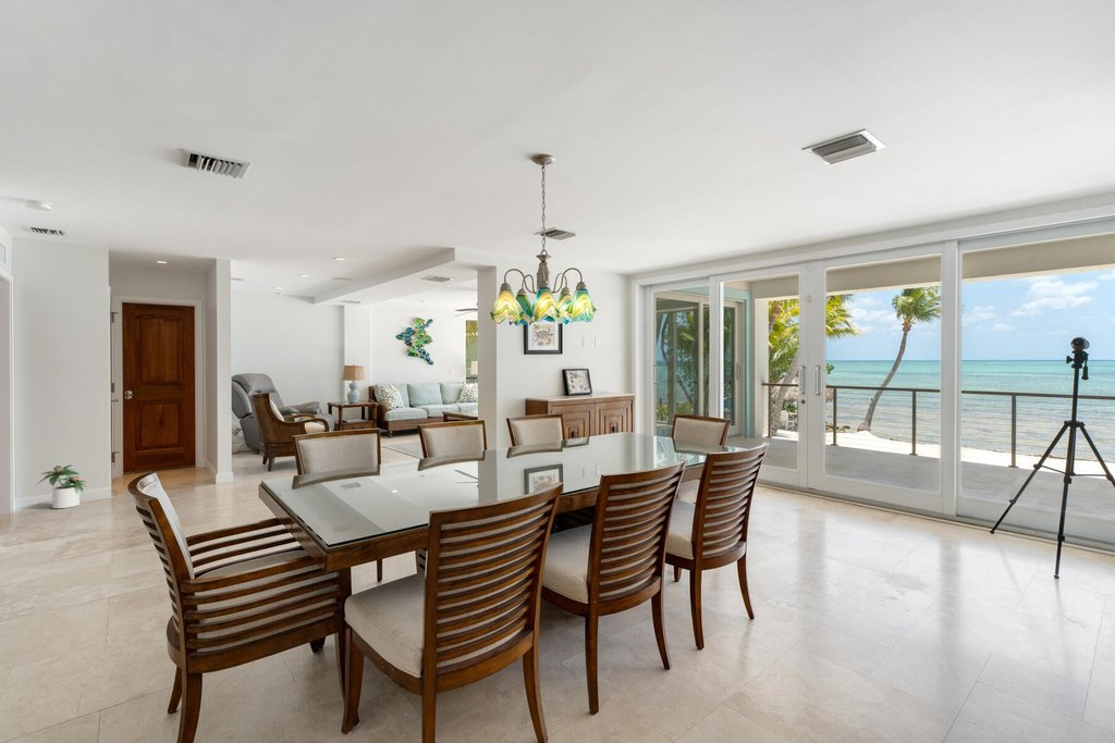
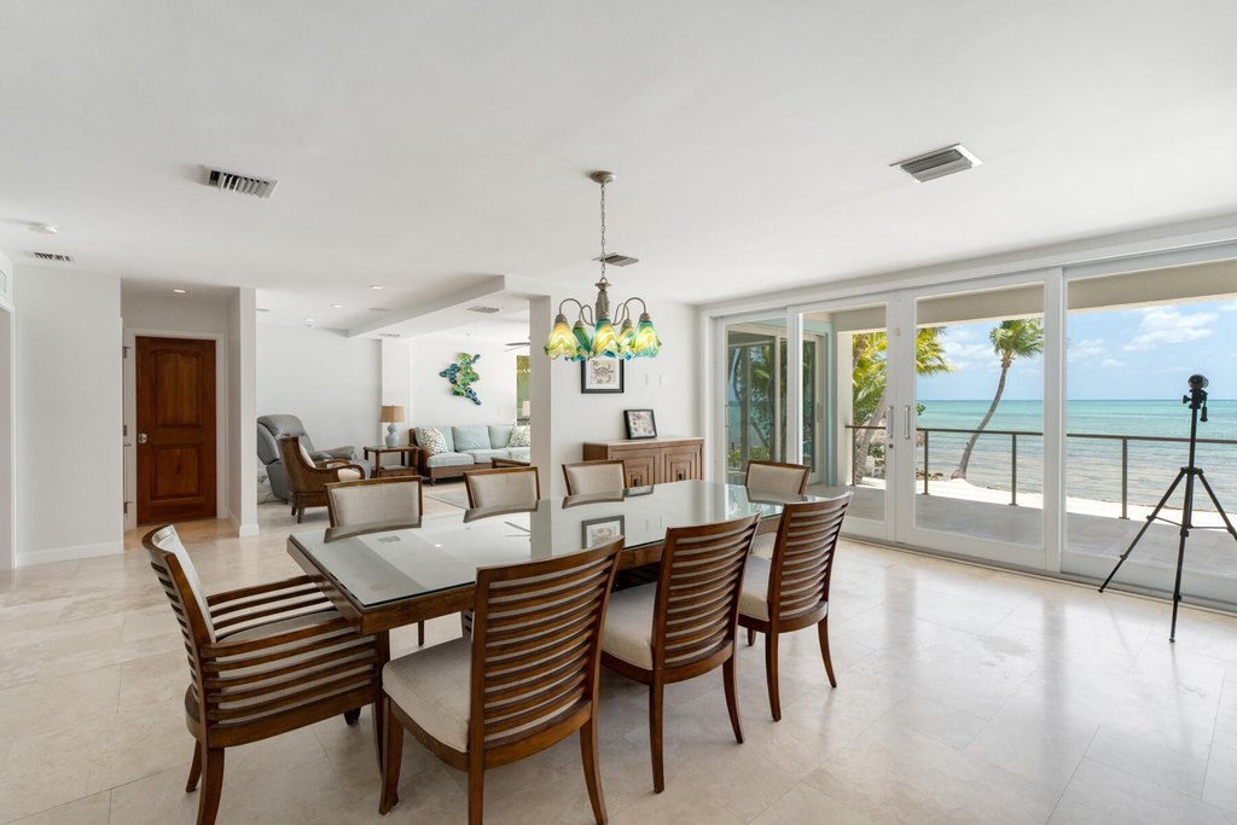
- potted plant [38,463,88,509]
